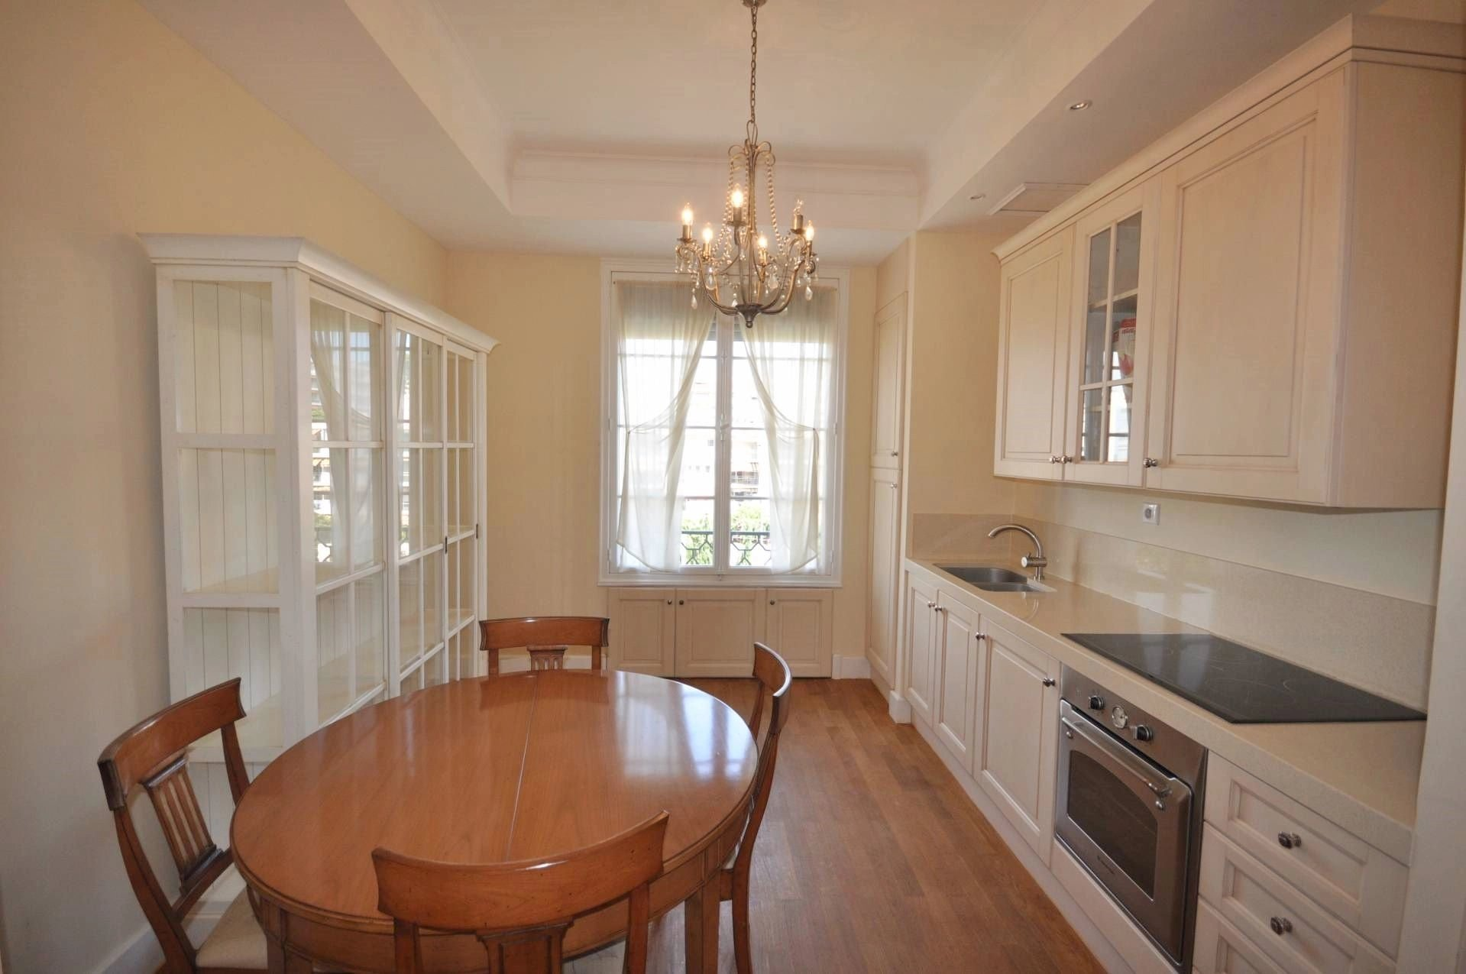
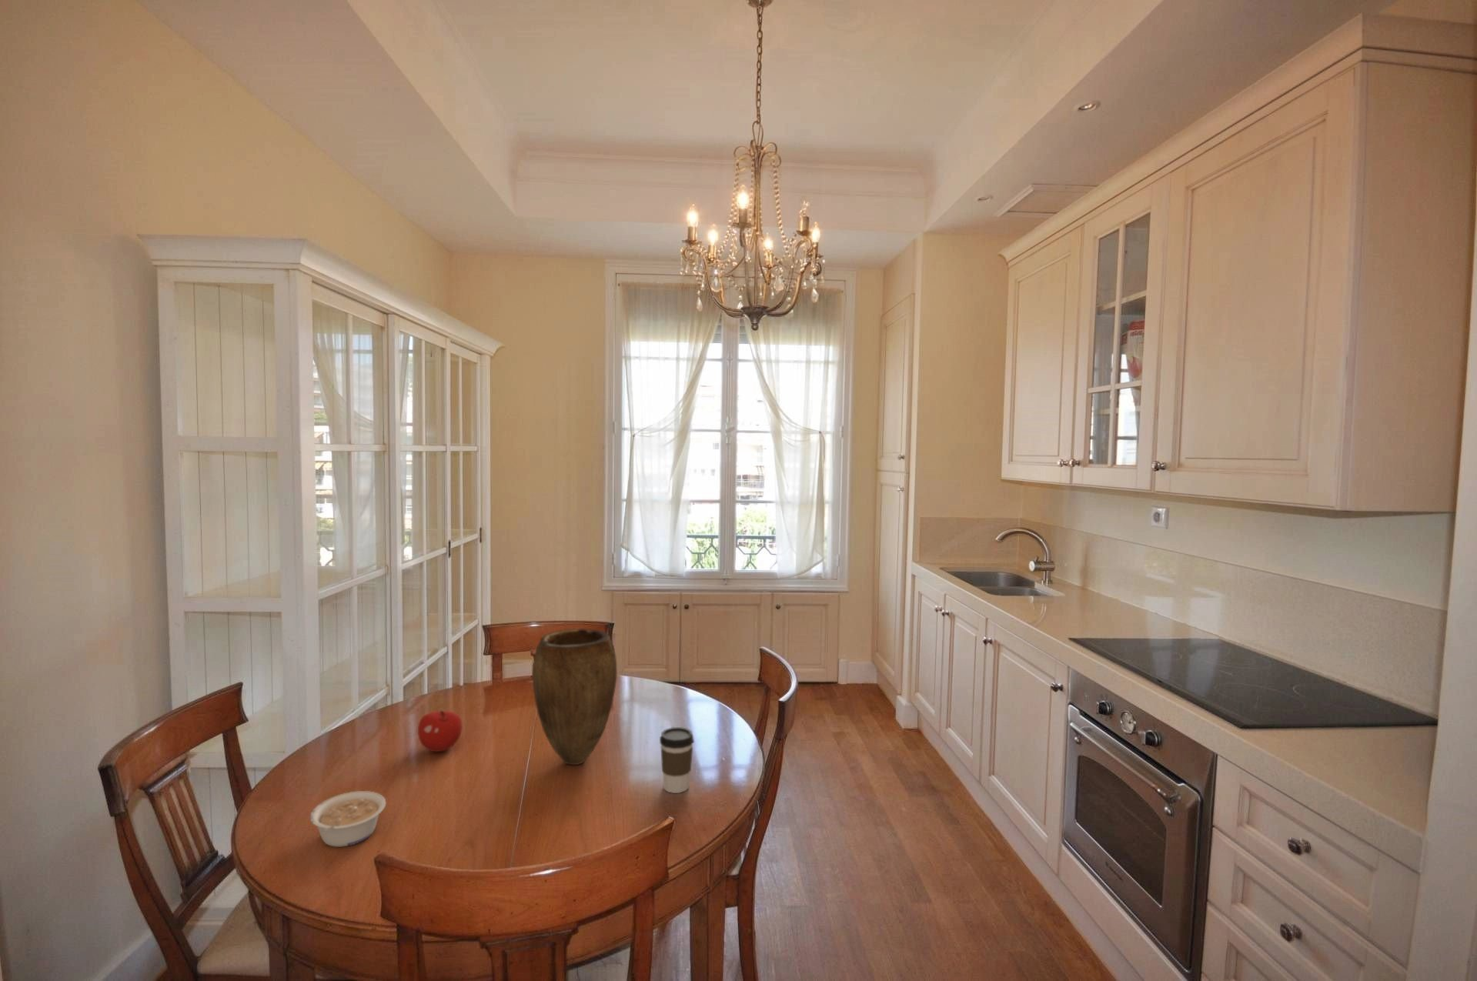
+ coffee cup [659,726,695,794]
+ vase [531,627,618,765]
+ fruit [417,711,463,752]
+ legume [310,790,388,847]
